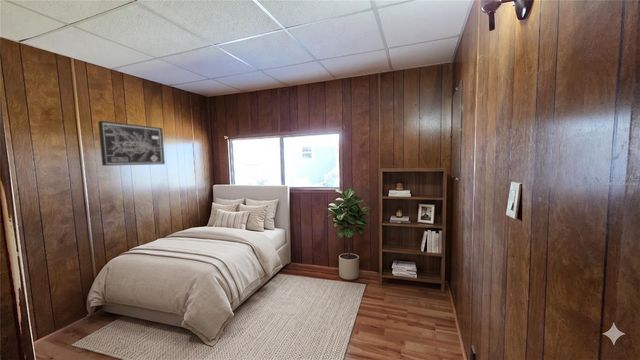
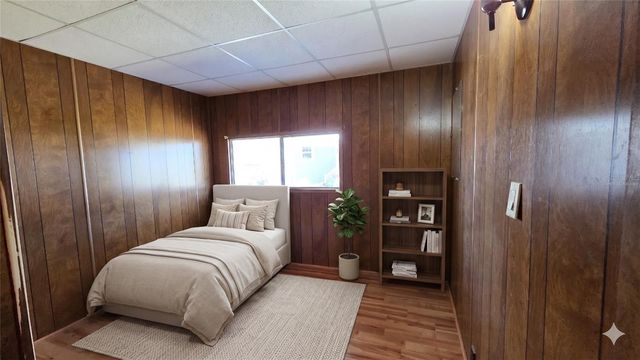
- wall art [97,120,166,167]
